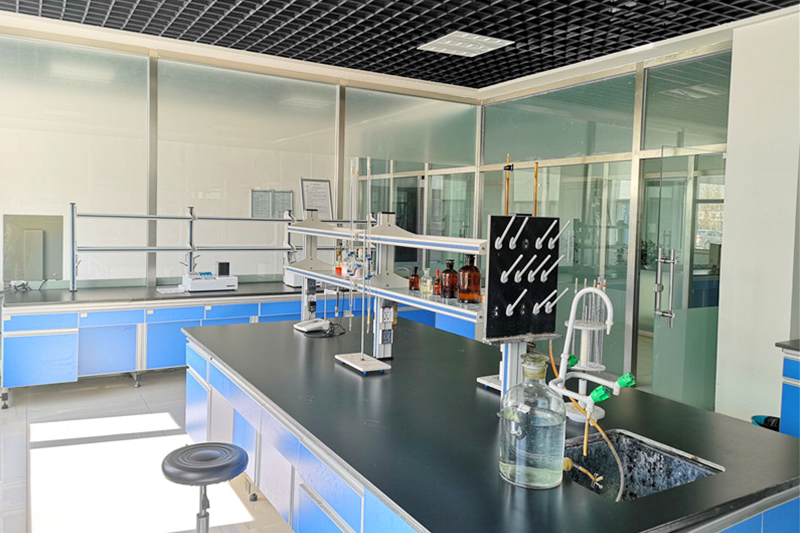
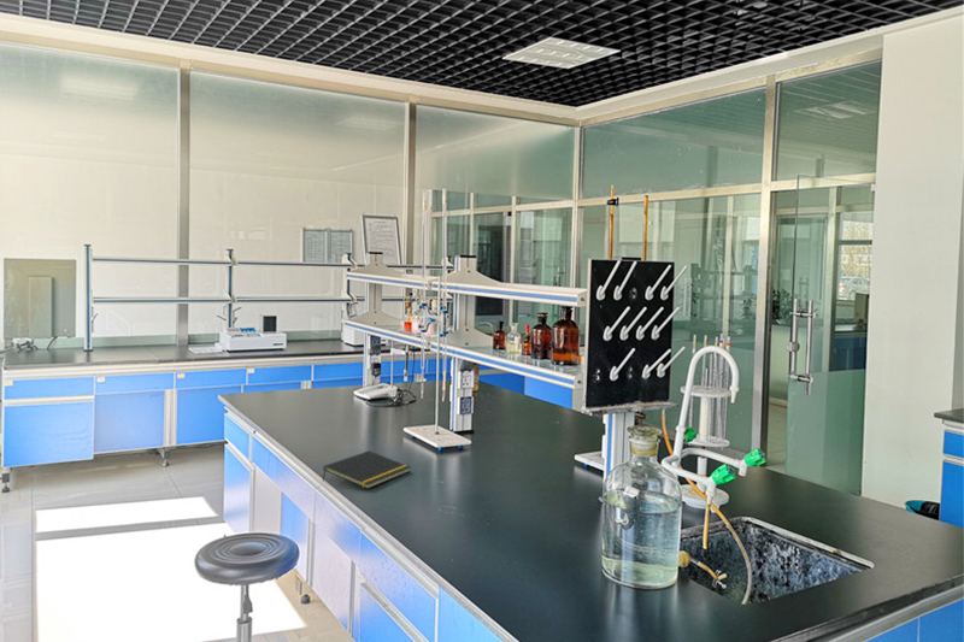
+ notepad [321,449,411,490]
